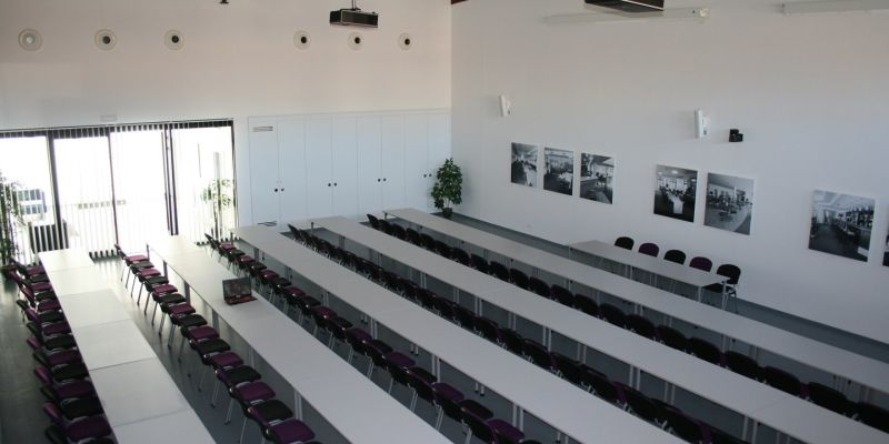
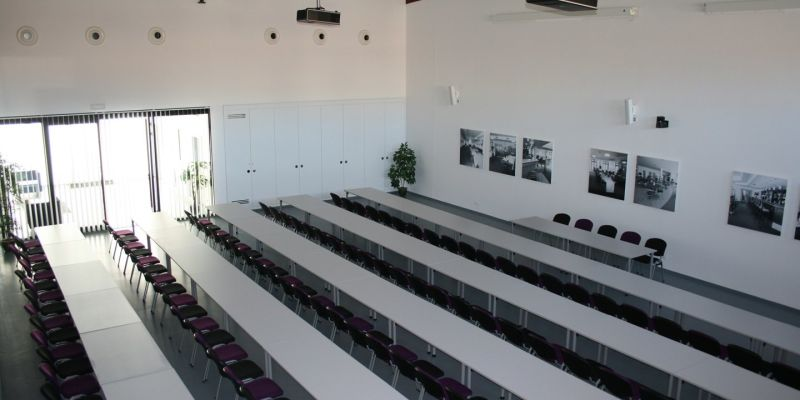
- laptop [221,275,259,305]
